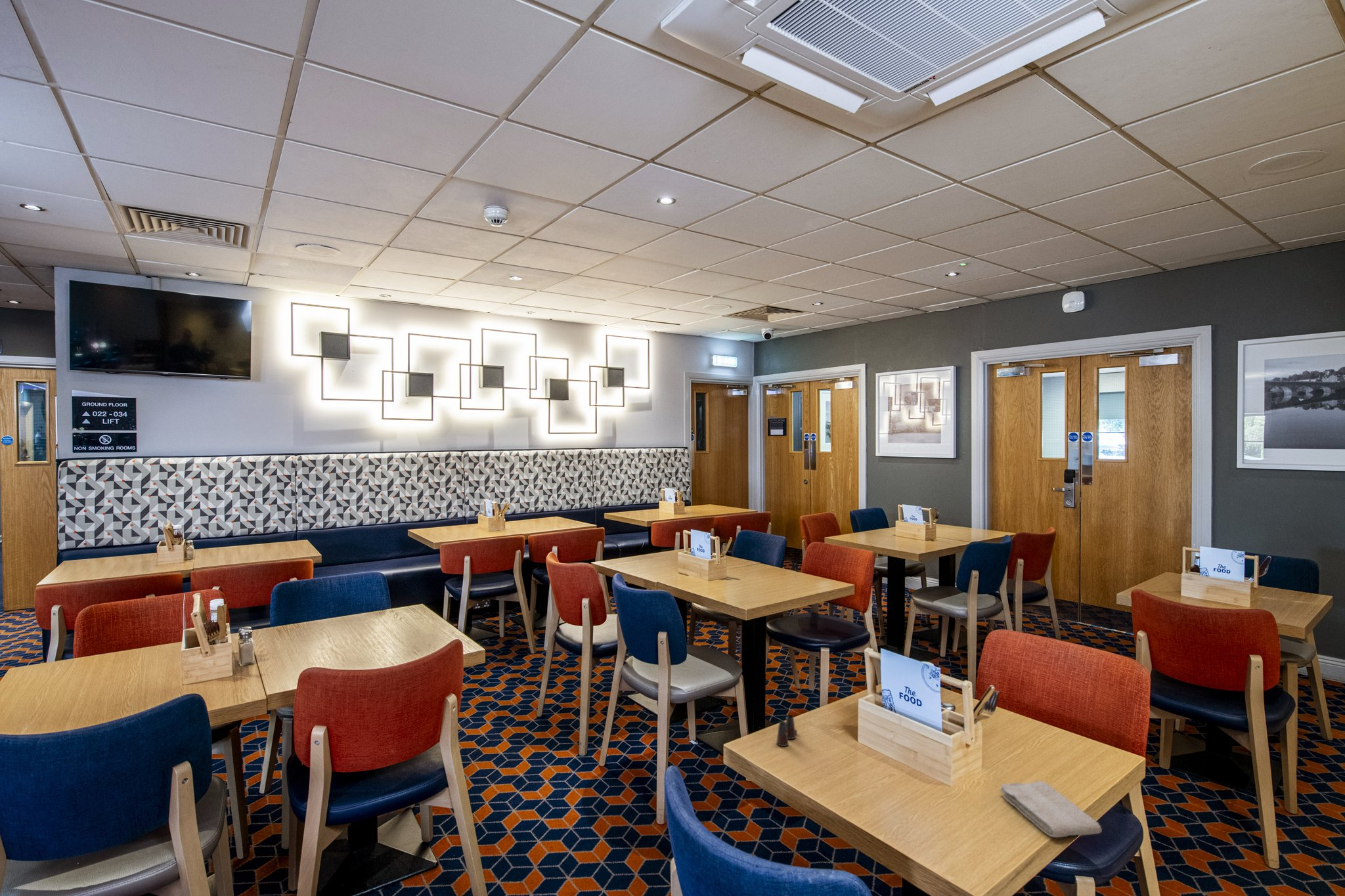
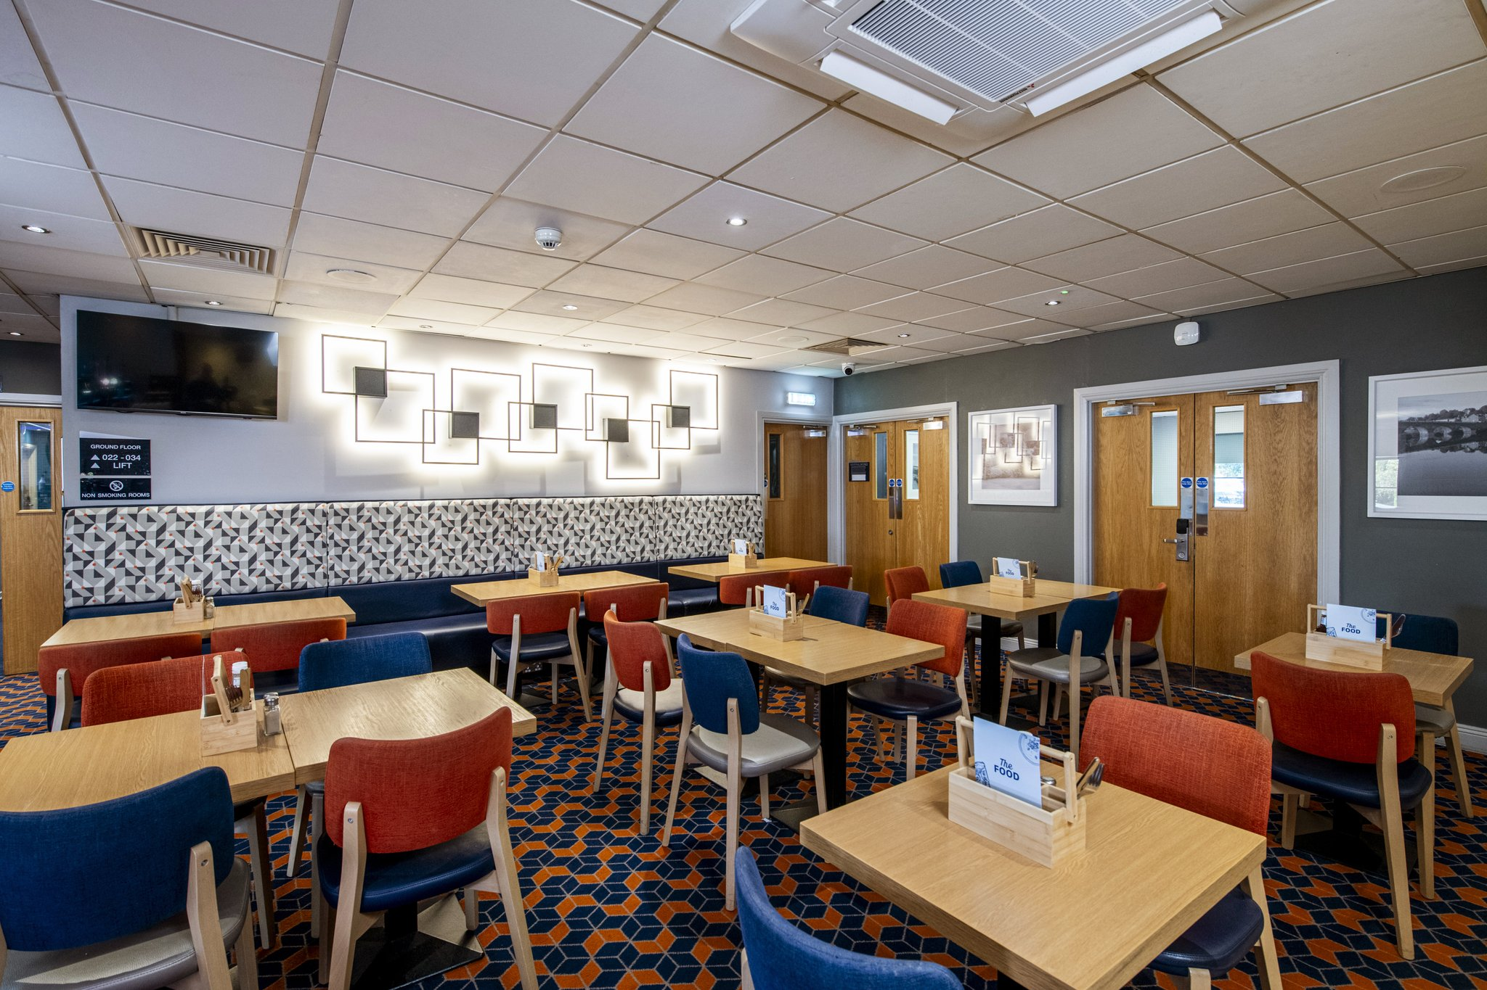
- salt shaker [776,714,798,747]
- washcloth [999,780,1103,838]
